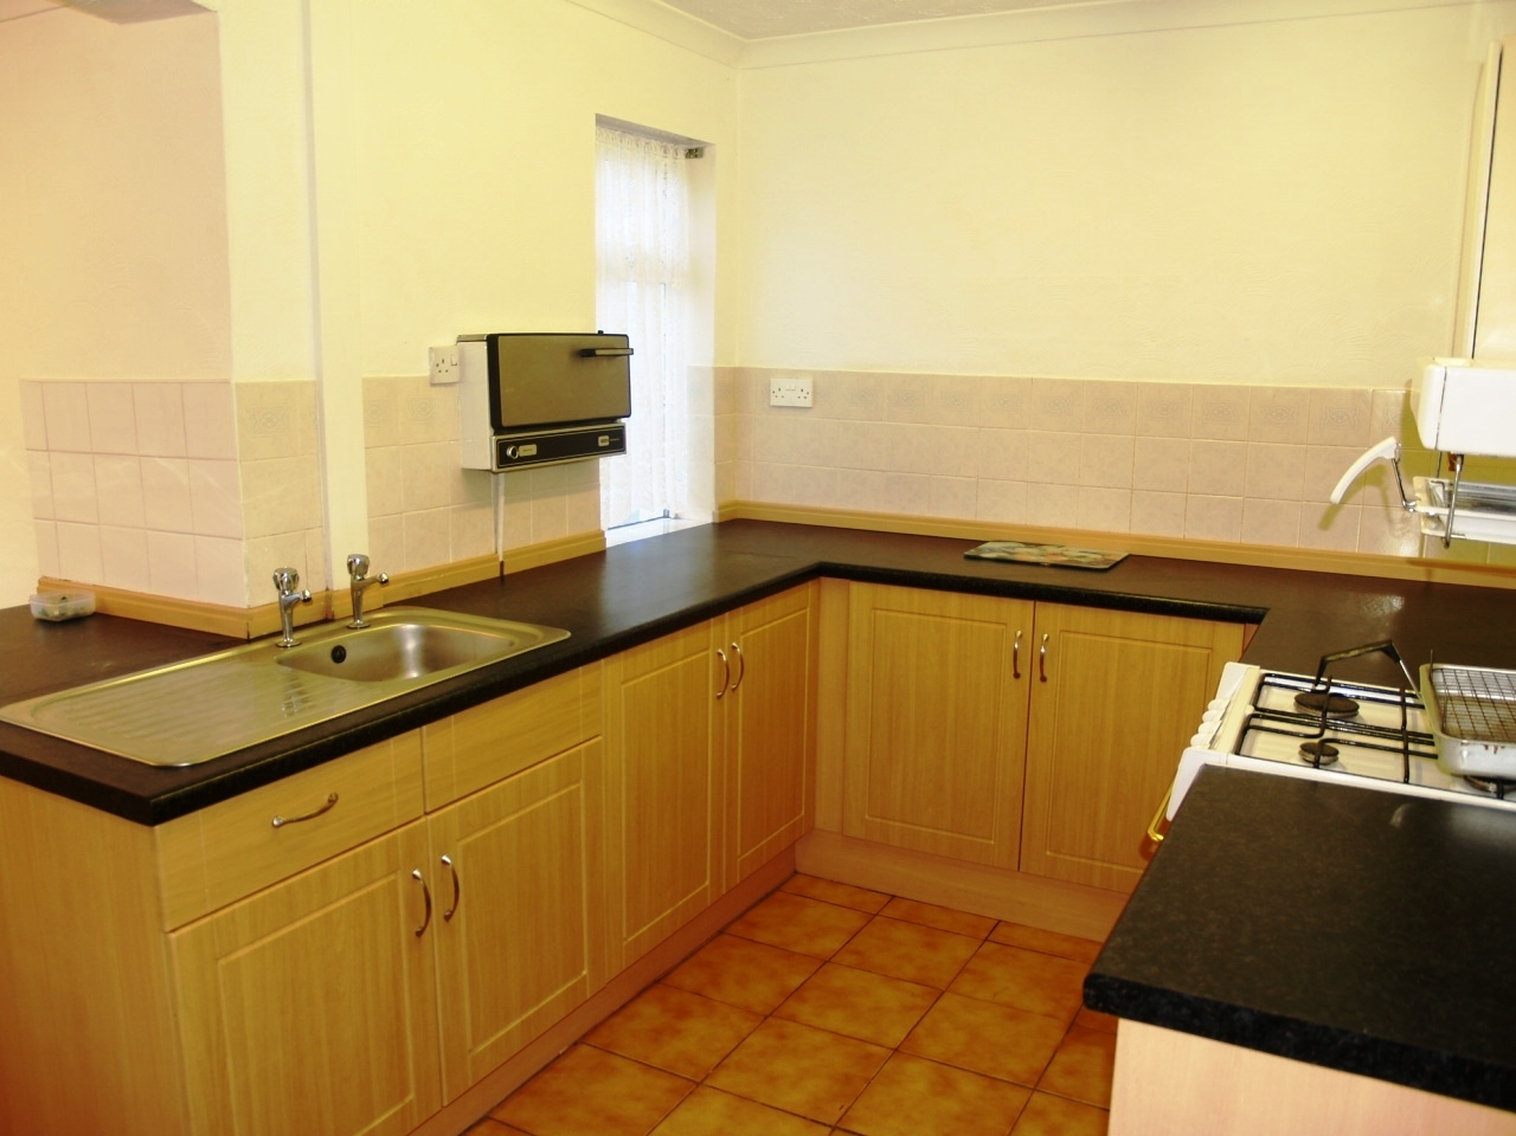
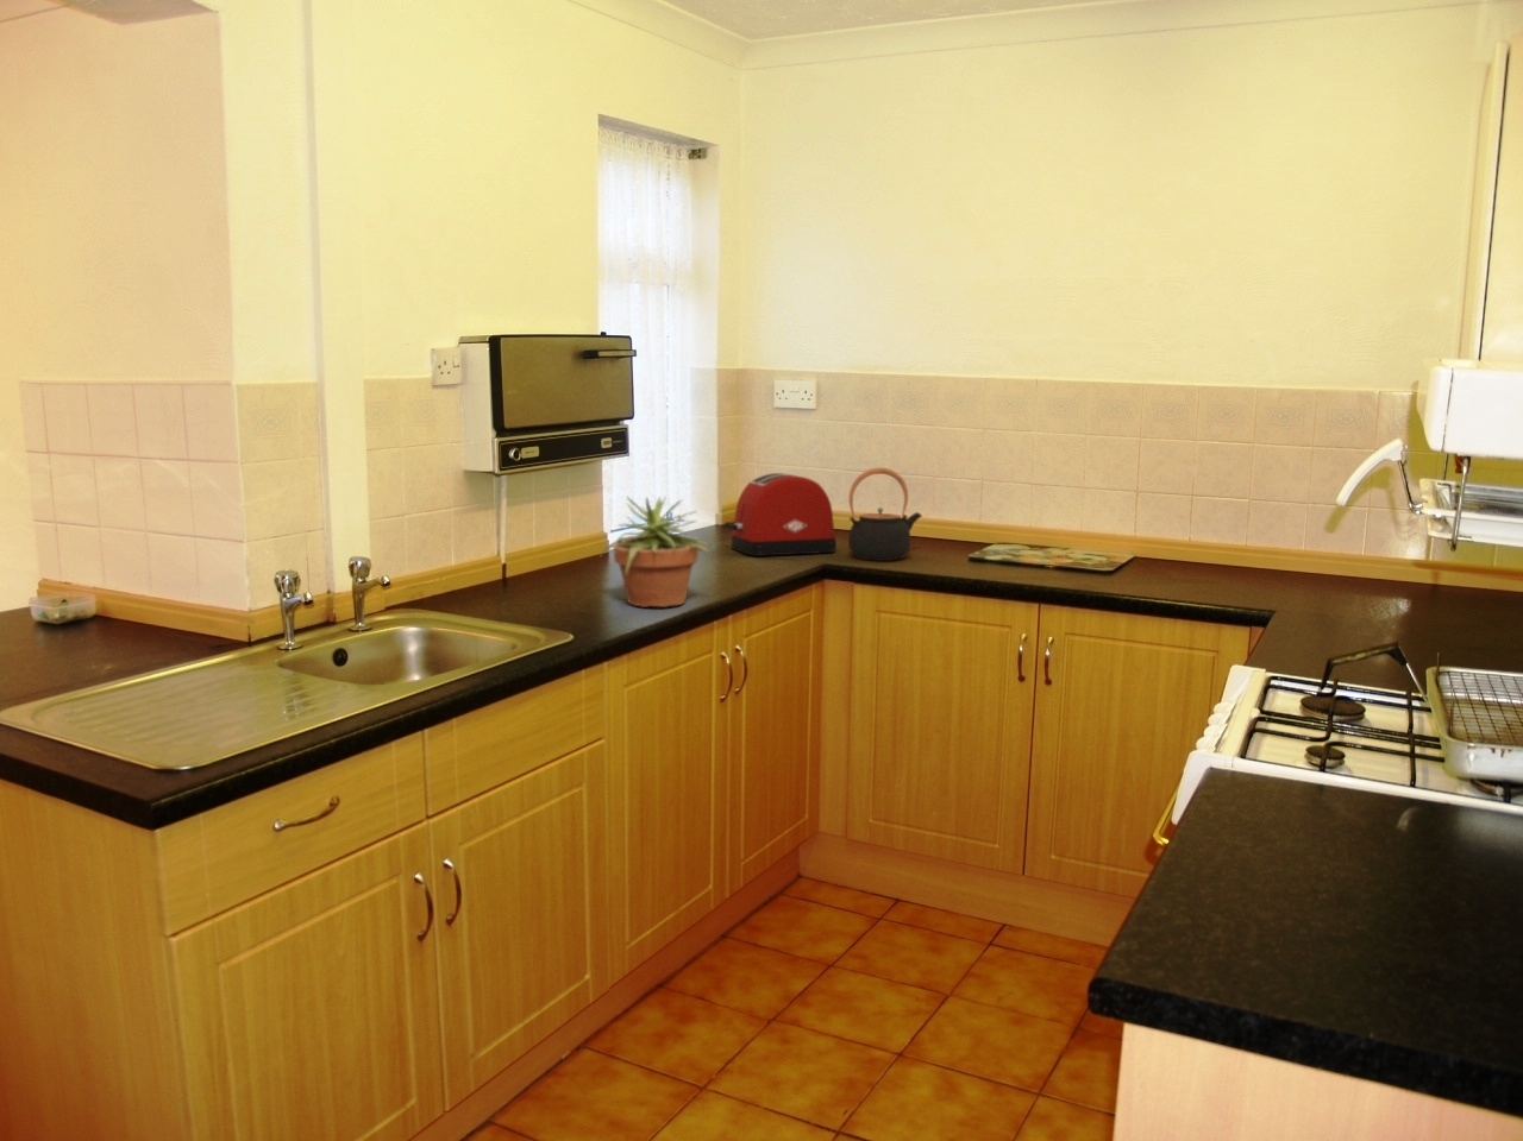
+ teapot [847,467,923,562]
+ toaster [723,472,838,557]
+ potted plant [600,496,712,609]
